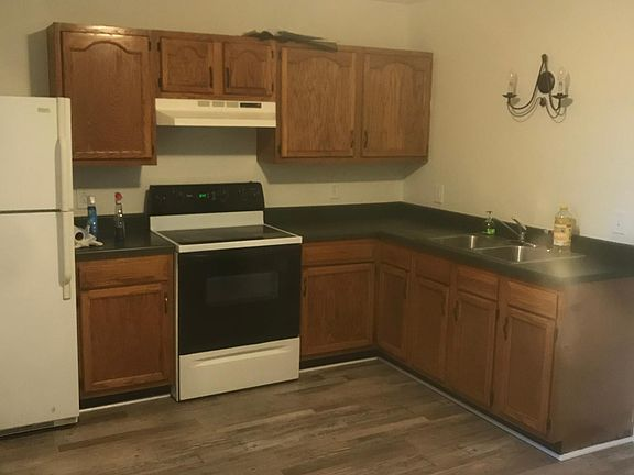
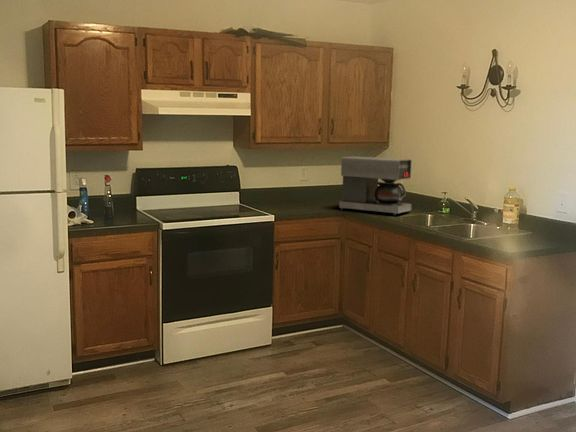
+ coffee maker [338,156,412,216]
